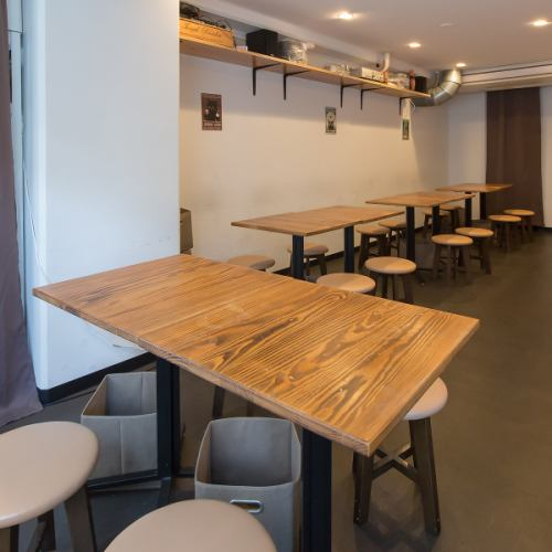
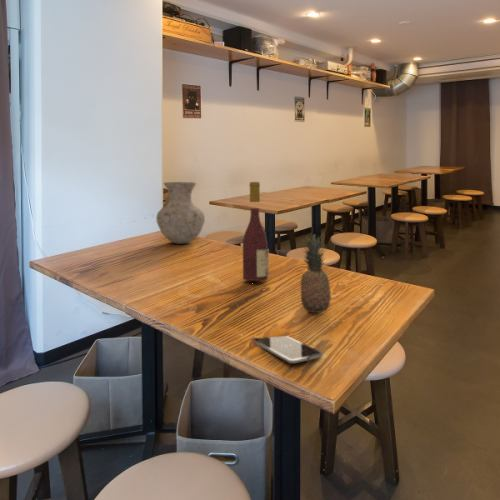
+ fruit [300,232,332,315]
+ wine bottle [242,181,270,282]
+ vase [155,181,206,245]
+ smartphone [251,335,324,364]
